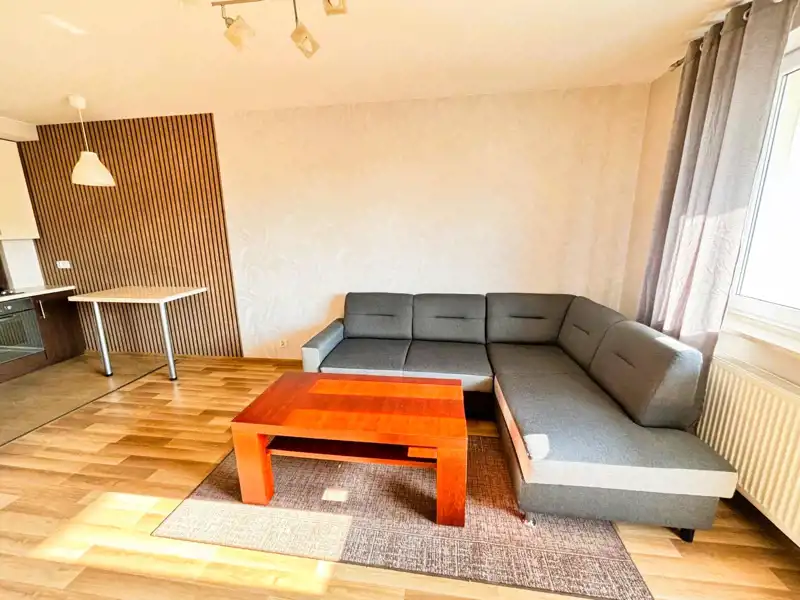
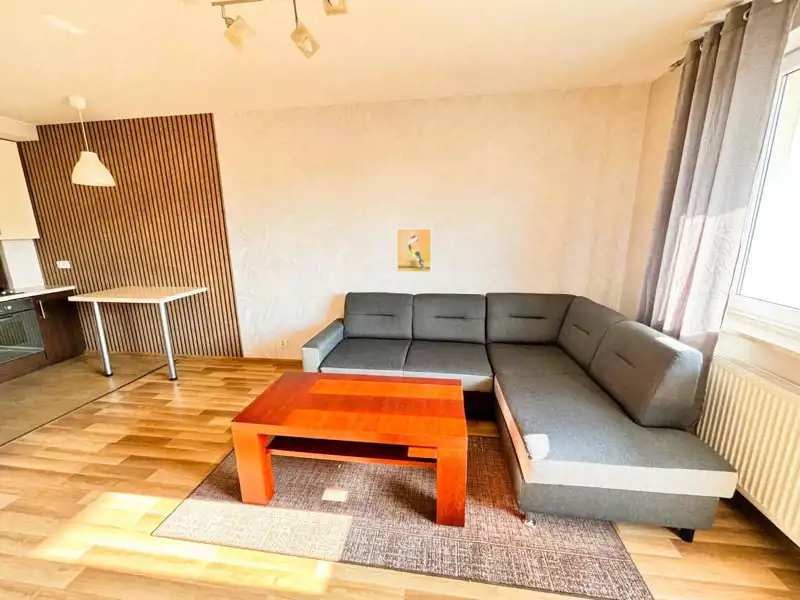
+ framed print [396,227,433,273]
